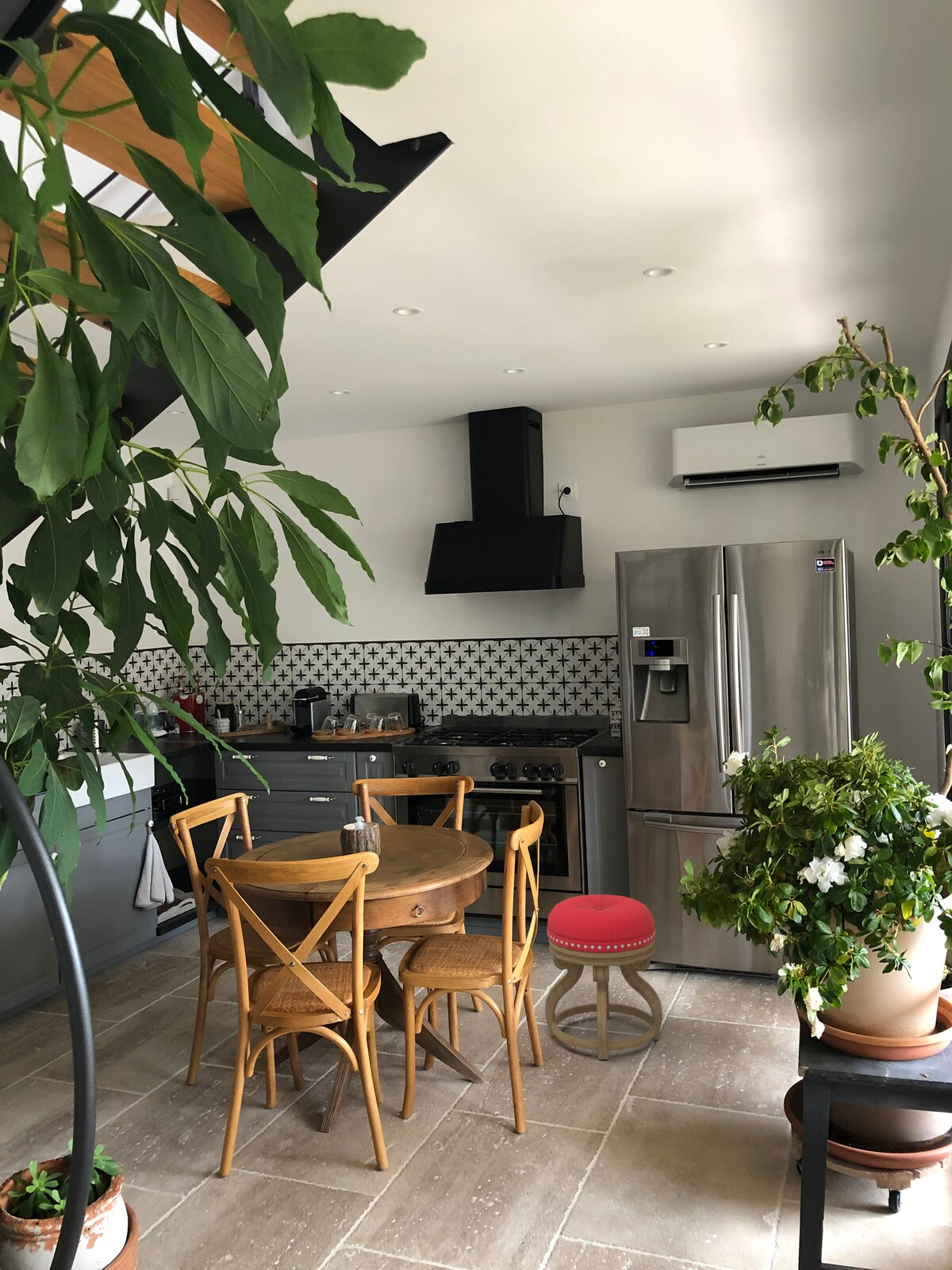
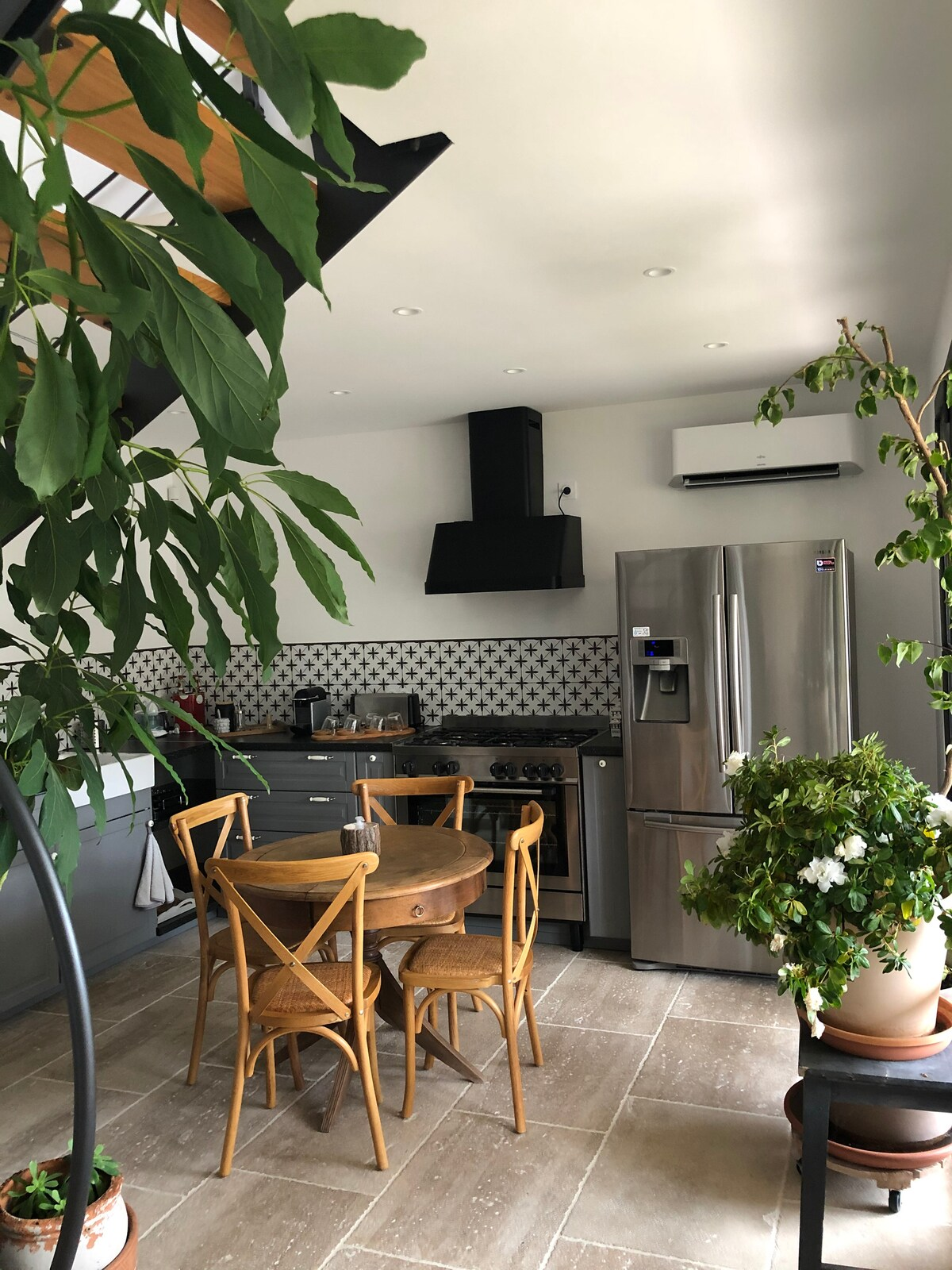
- stool [544,894,663,1060]
